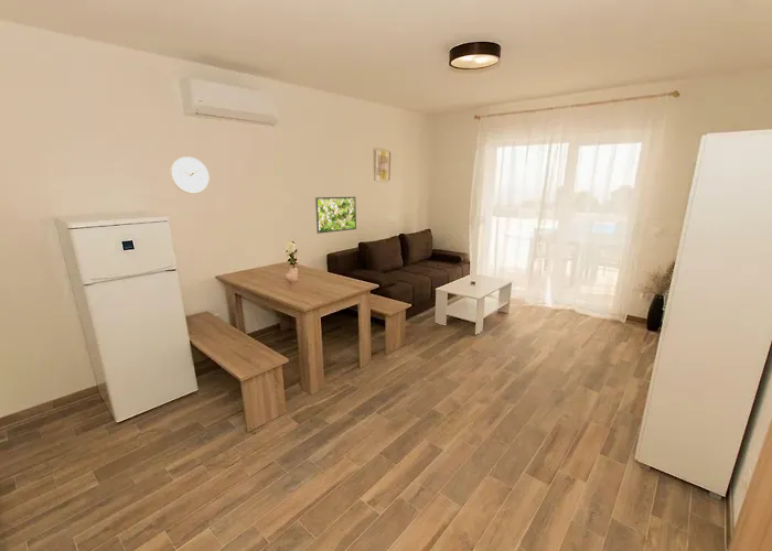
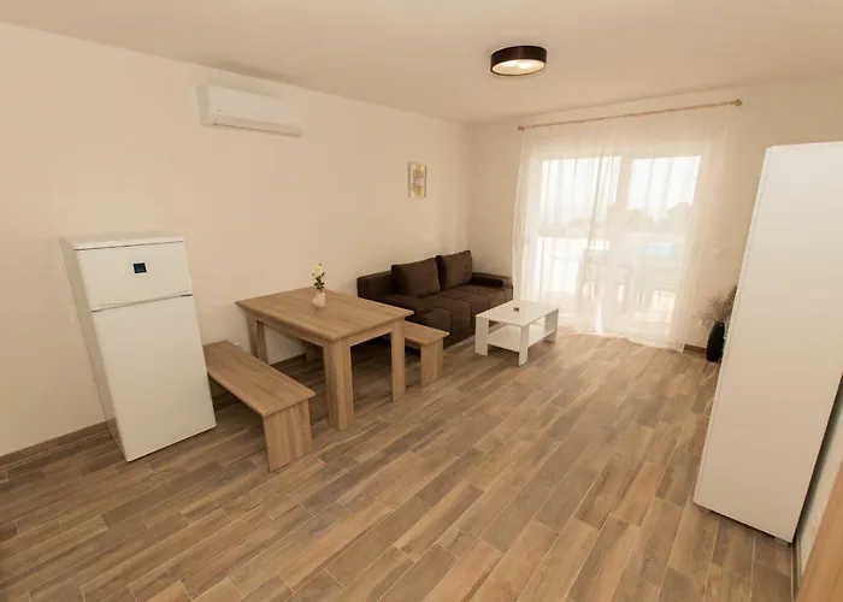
- wall clock [170,155,210,195]
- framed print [314,196,357,235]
